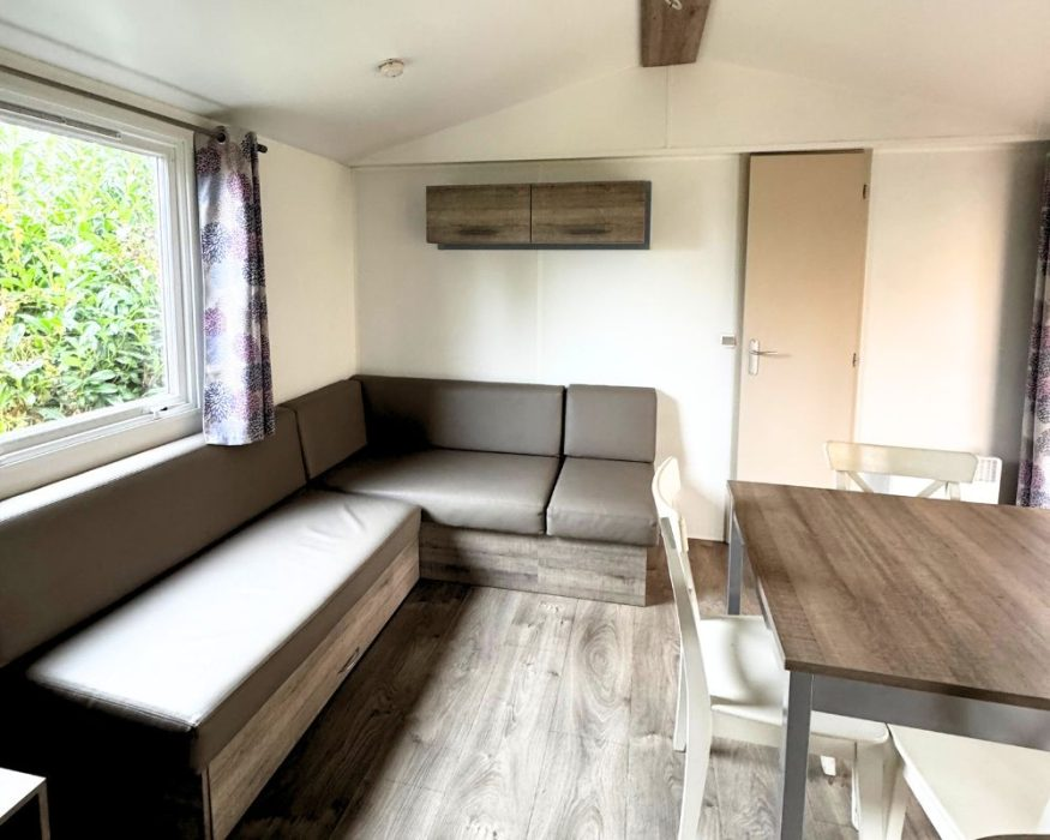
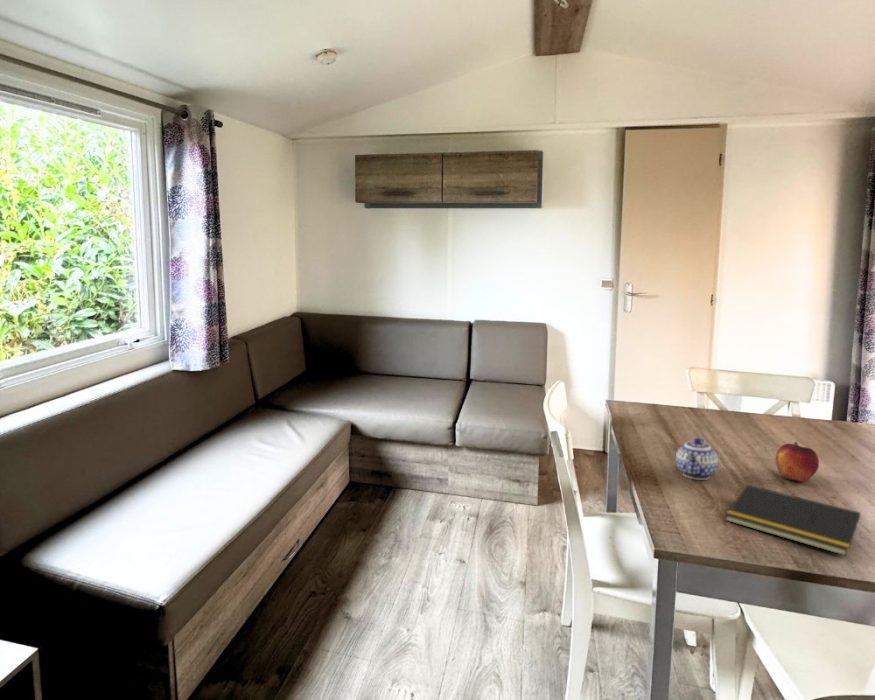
+ notepad [724,484,862,557]
+ fruit [775,441,820,483]
+ teapot [675,437,719,481]
